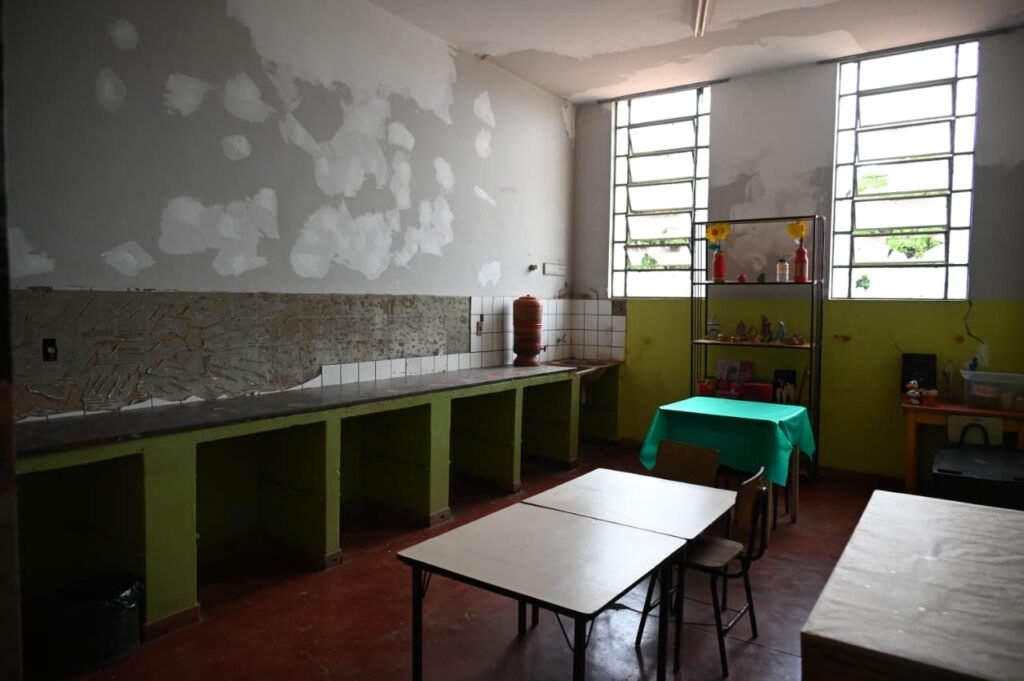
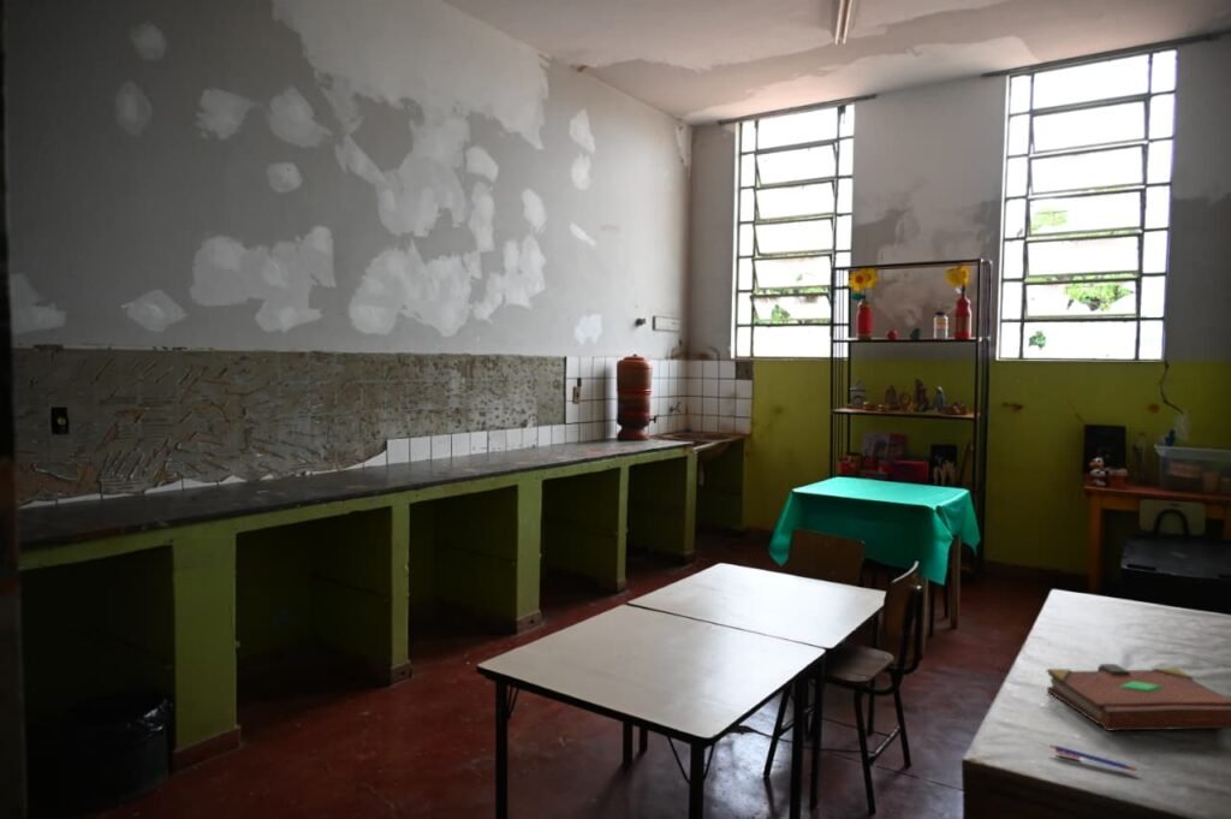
+ book [1046,663,1231,731]
+ pen [1049,744,1140,772]
